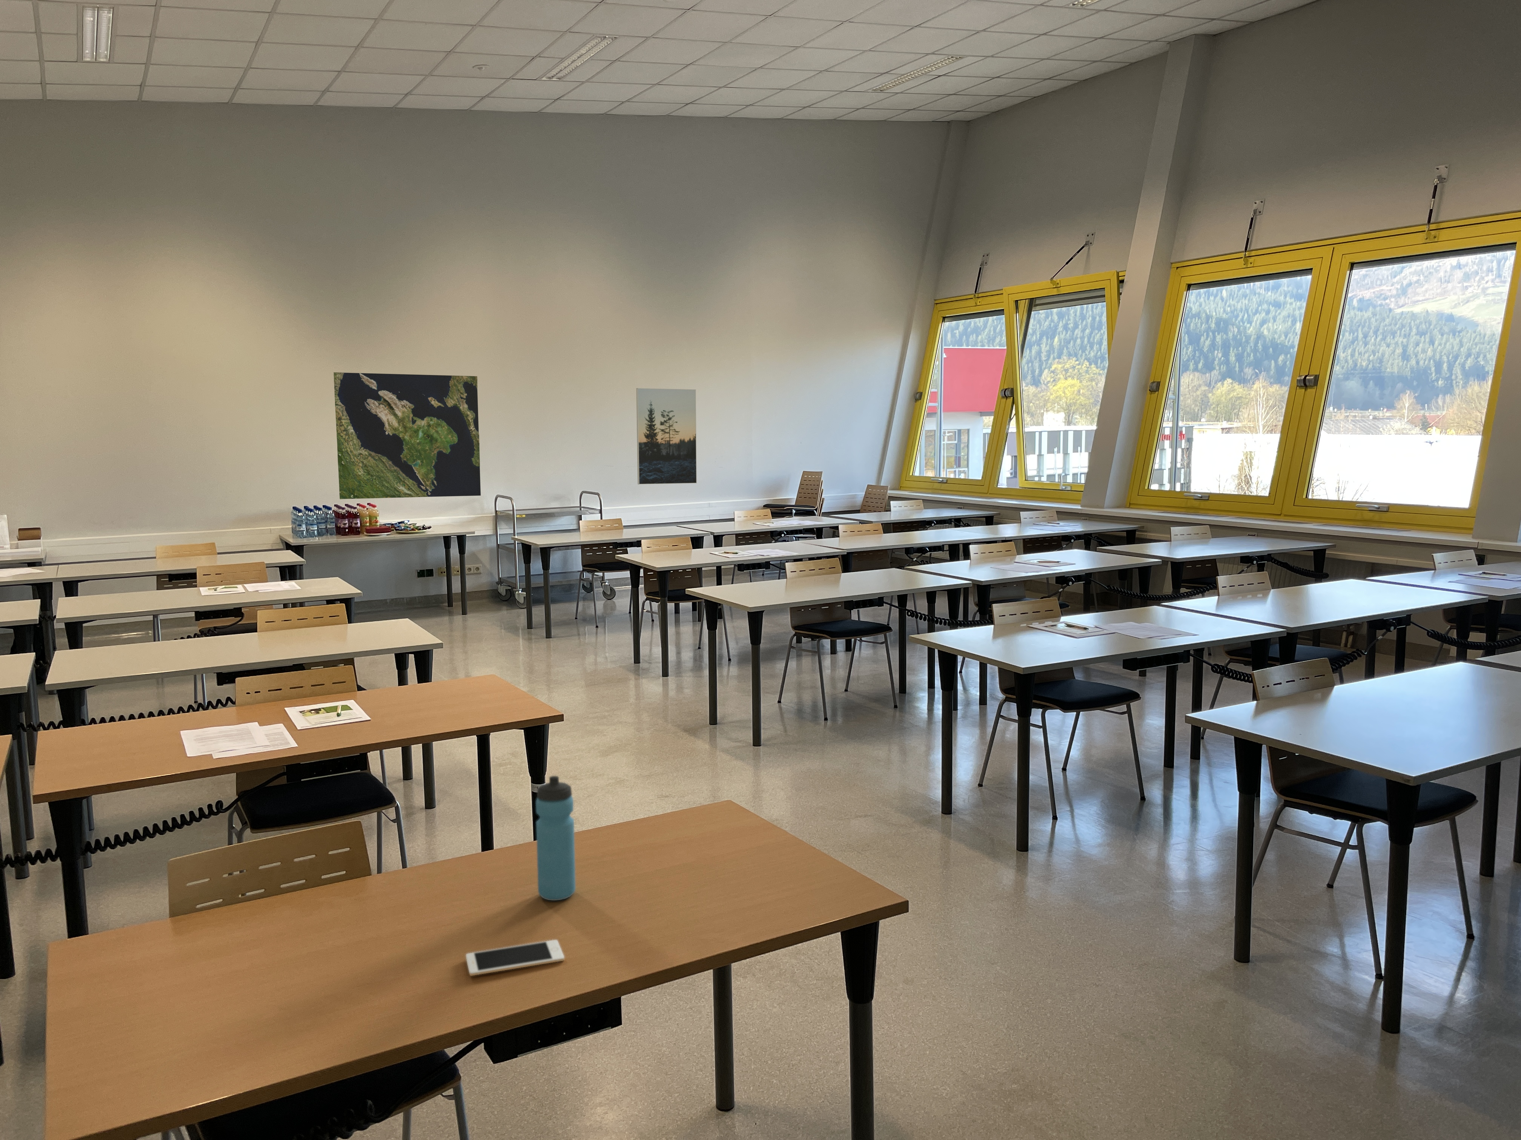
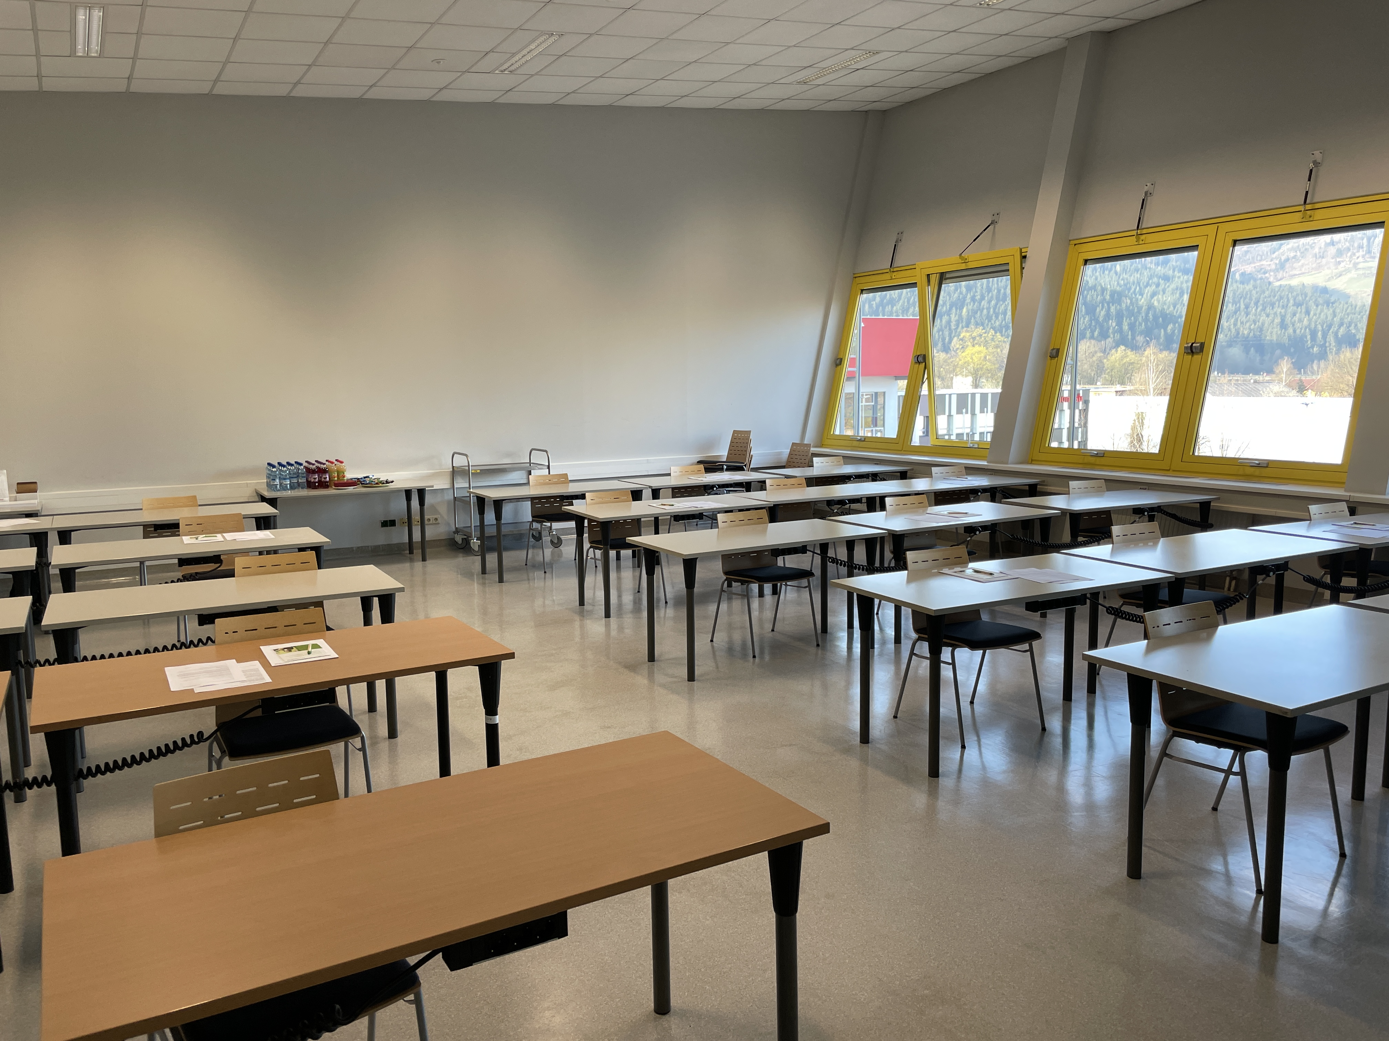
- cell phone [466,940,565,976]
- world map [333,372,481,499]
- water bottle [535,776,576,901]
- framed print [636,388,697,485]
